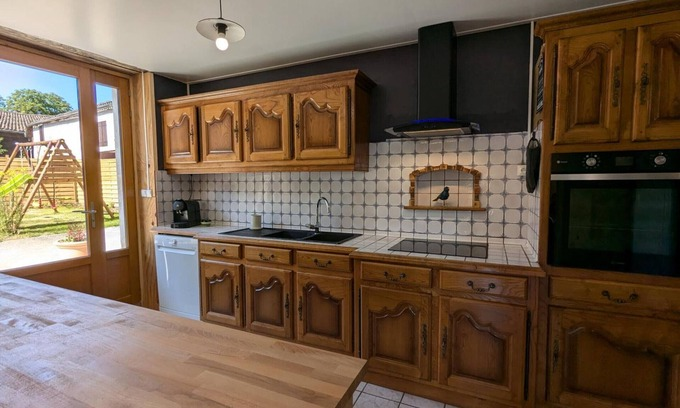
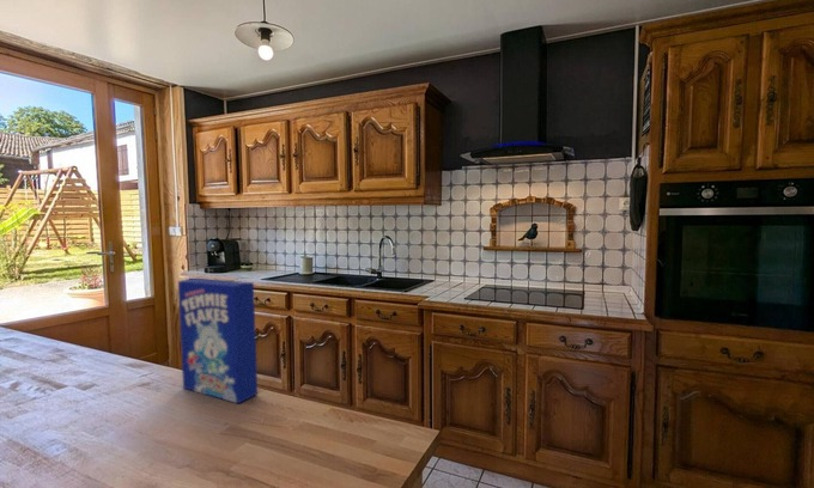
+ cereal box [177,277,259,404]
